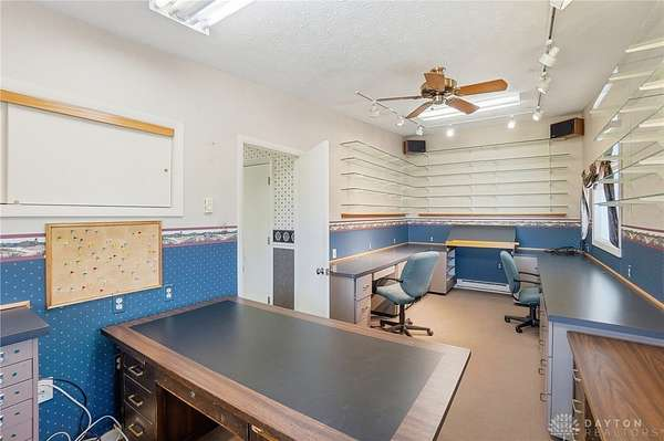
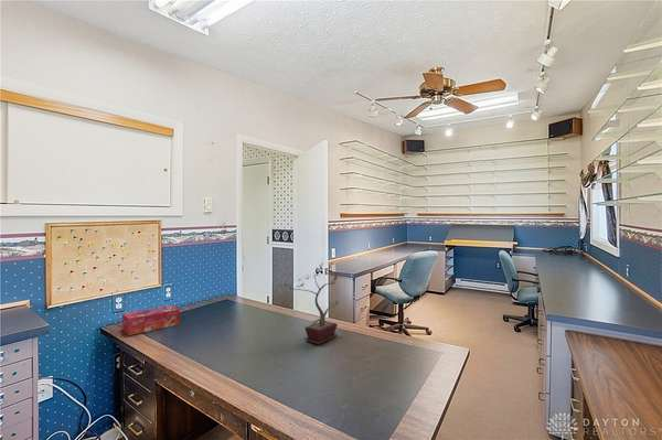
+ potted plant [279,261,339,345]
+ tissue box [121,304,181,336]
